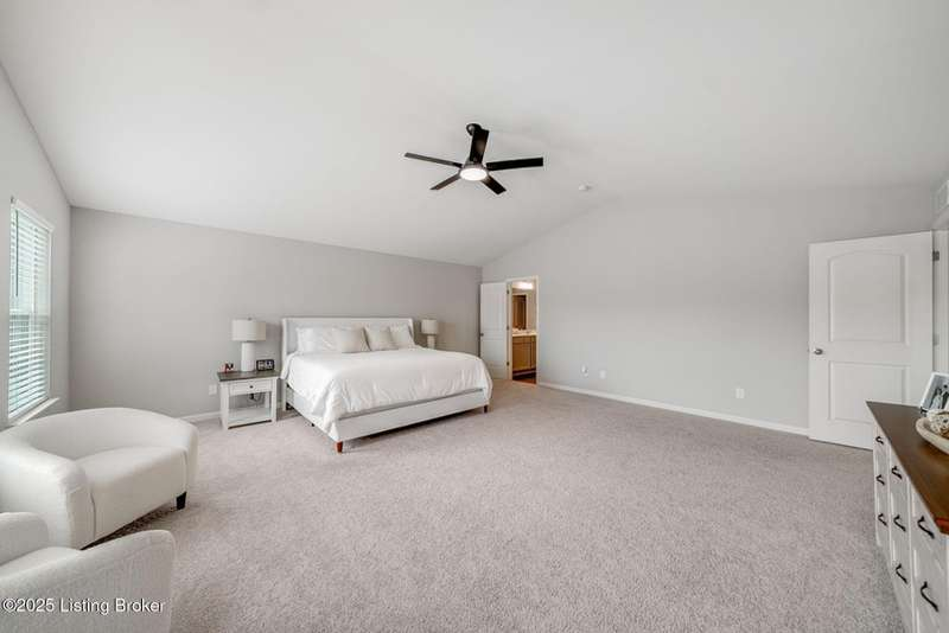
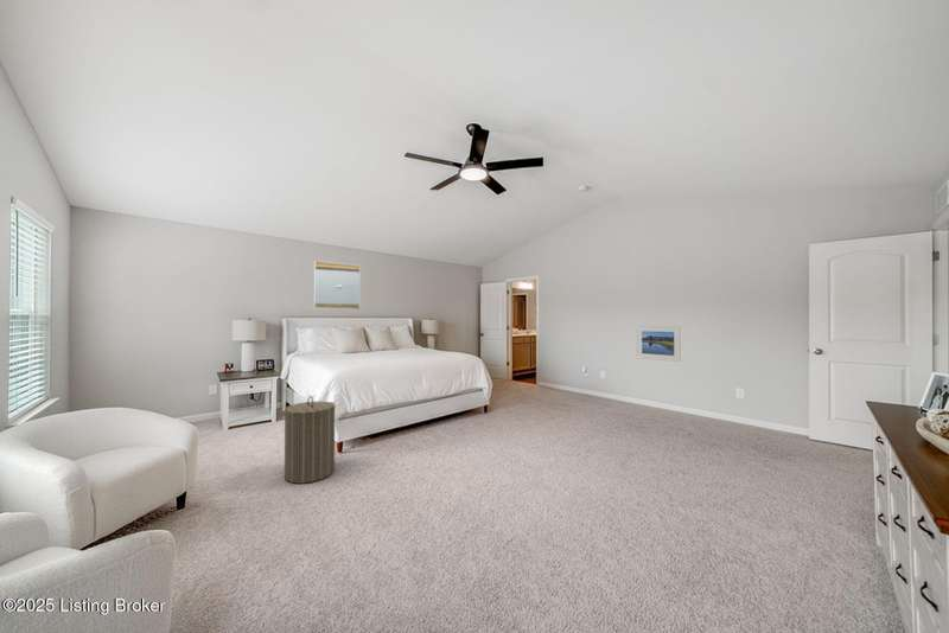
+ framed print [635,325,682,363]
+ laundry hamper [284,395,337,485]
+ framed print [313,260,361,311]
